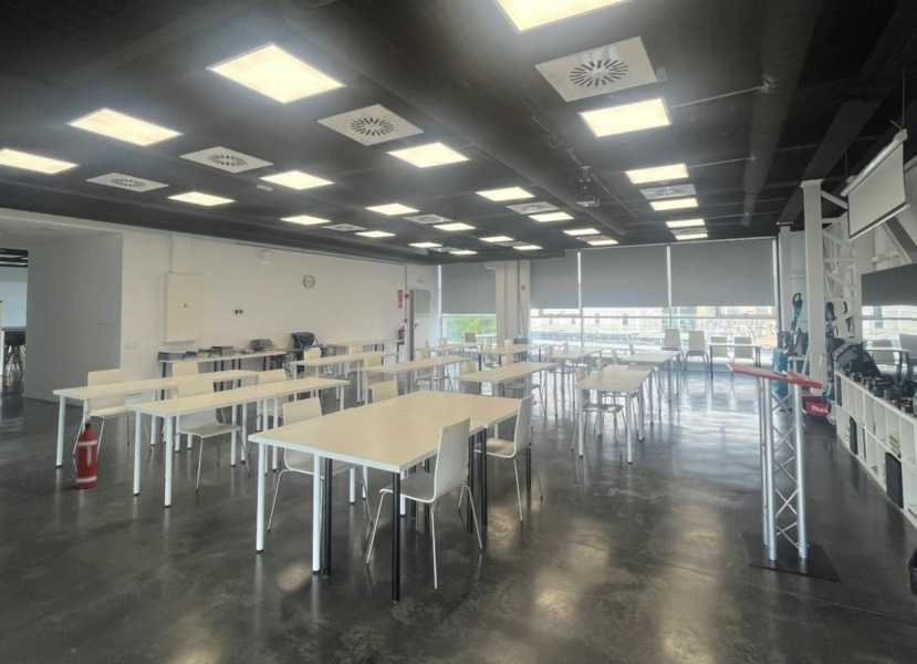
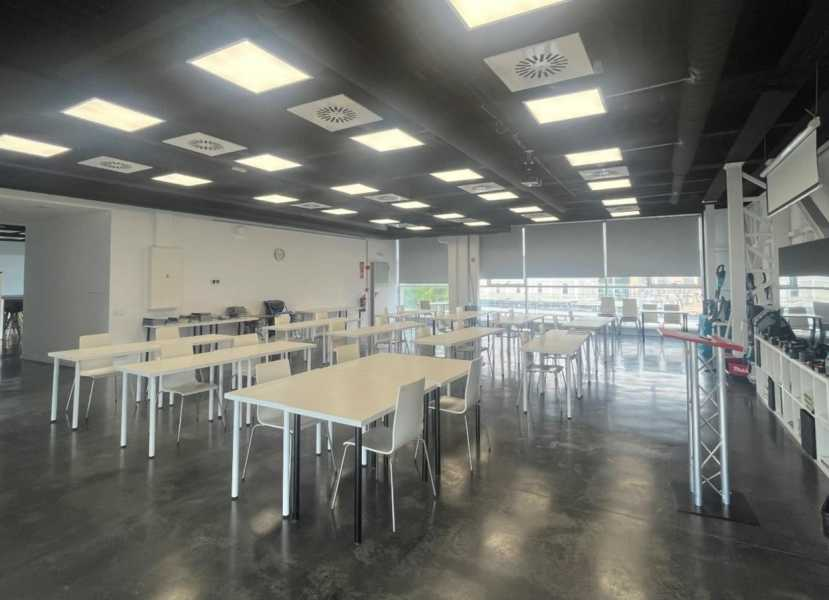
- fire extinguisher [75,409,98,490]
